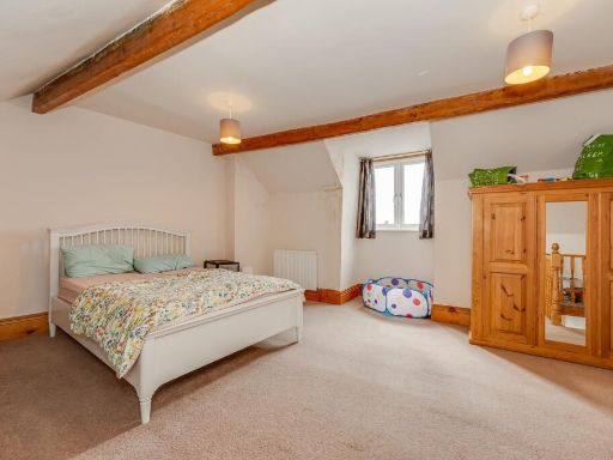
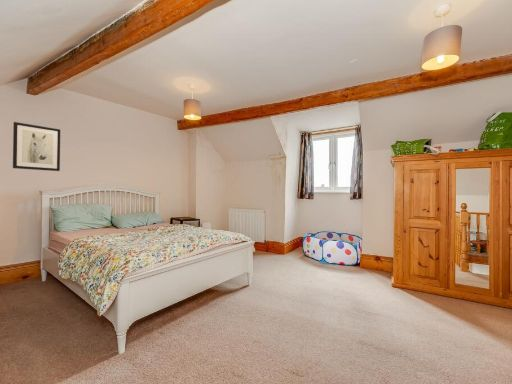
+ wall art [12,121,61,172]
